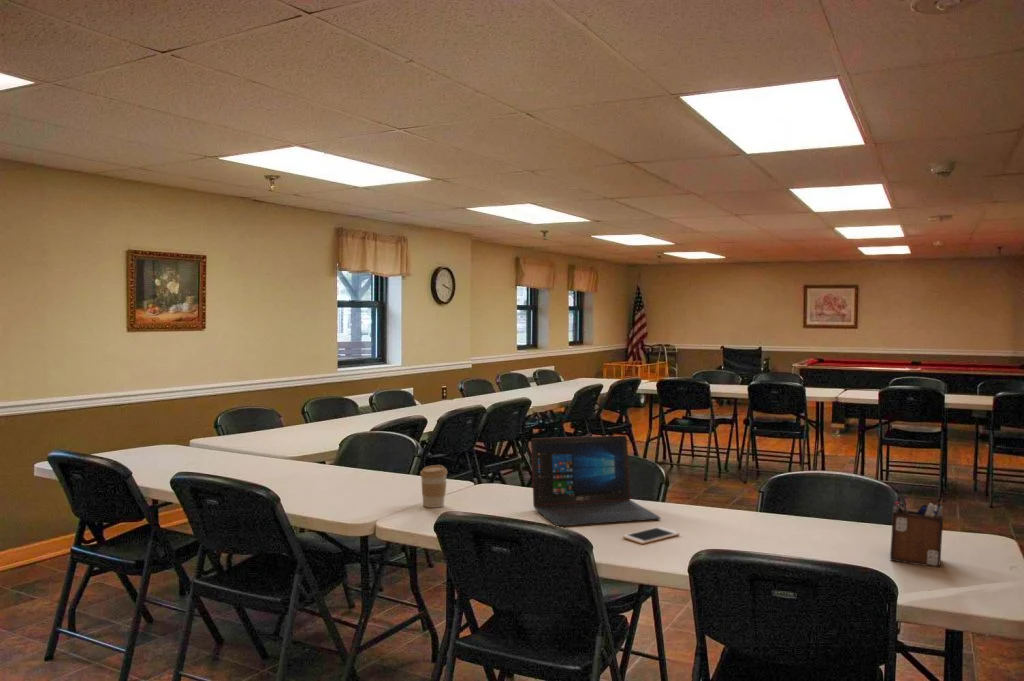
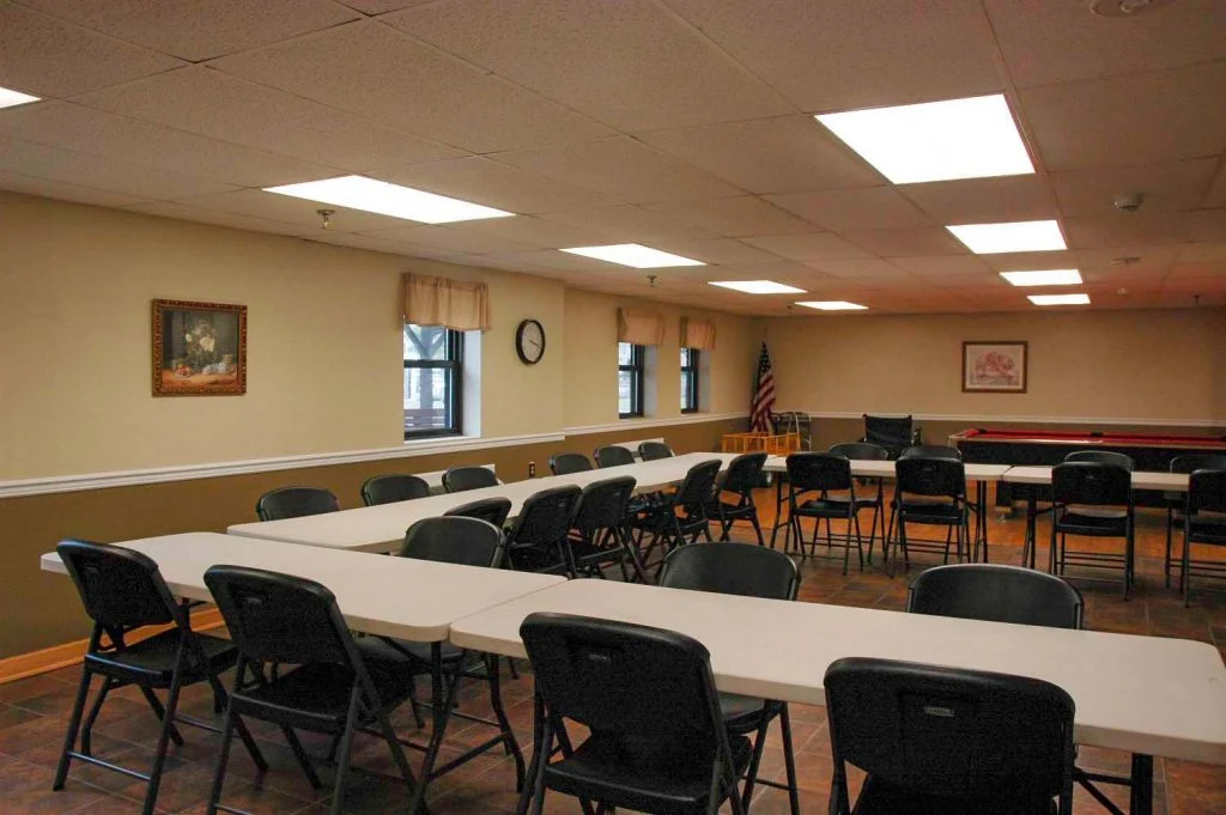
- coffee cup [419,464,449,509]
- desk organizer [889,491,944,569]
- laptop [530,434,662,527]
- cell phone [622,526,681,545]
